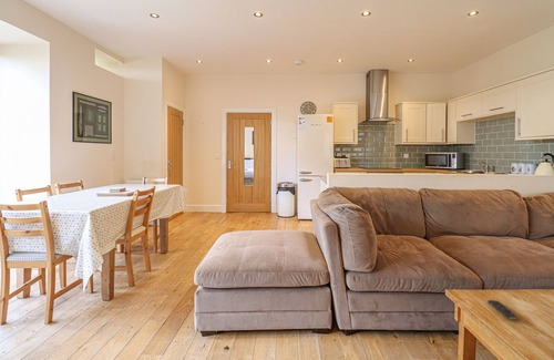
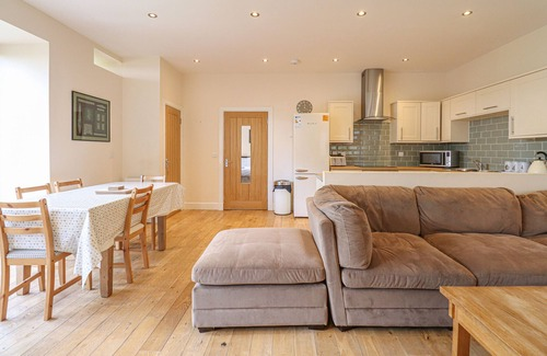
- remote control [486,299,517,320]
